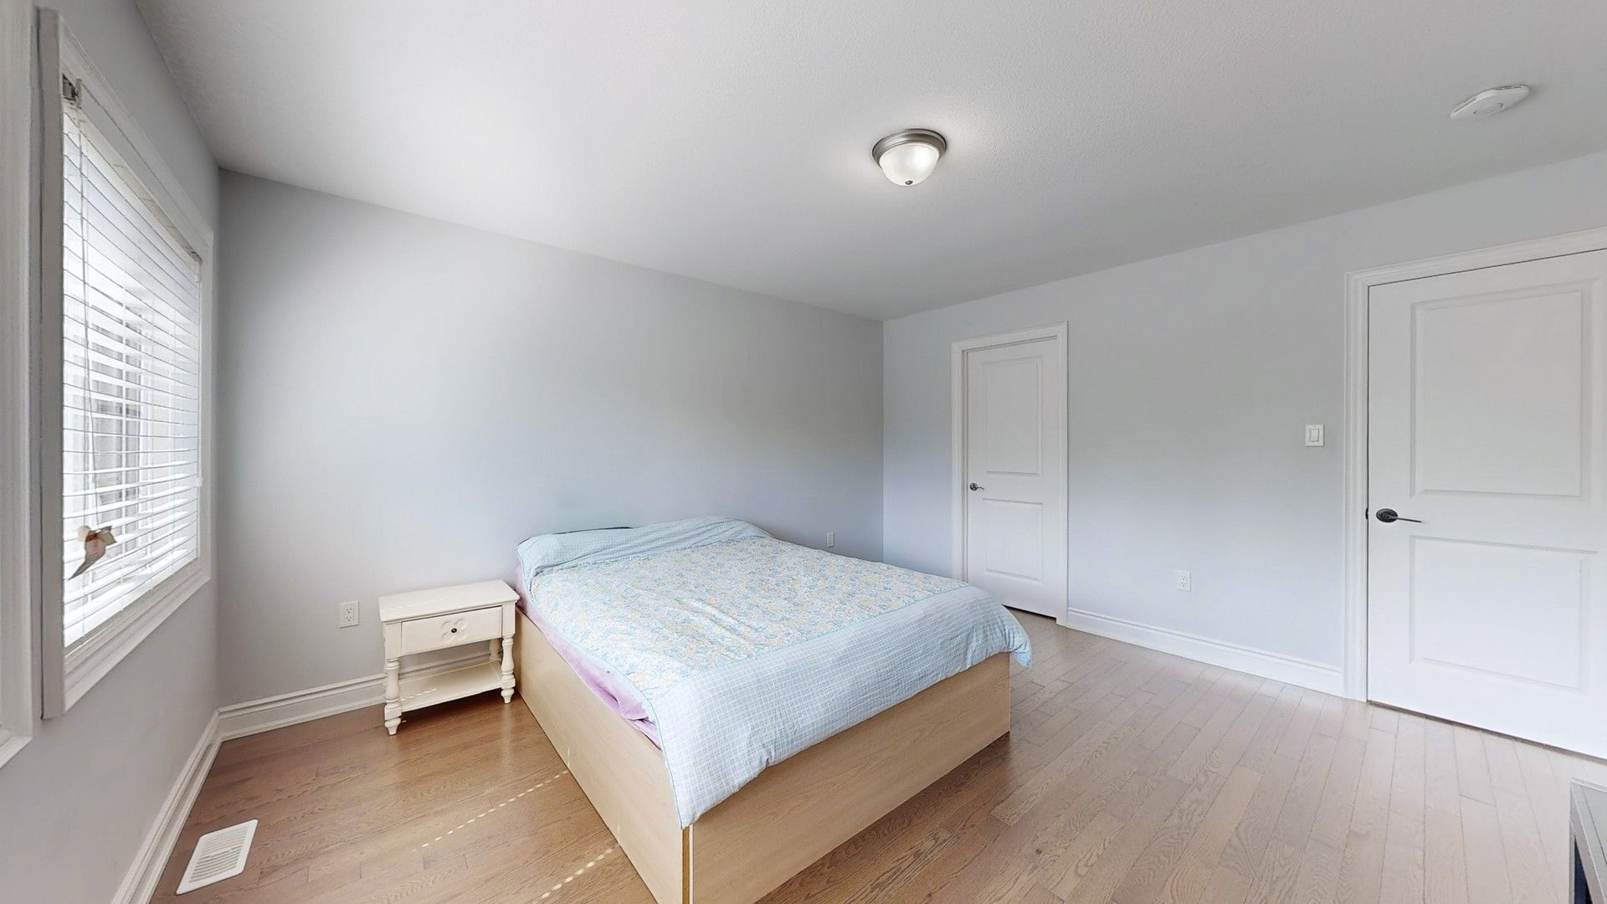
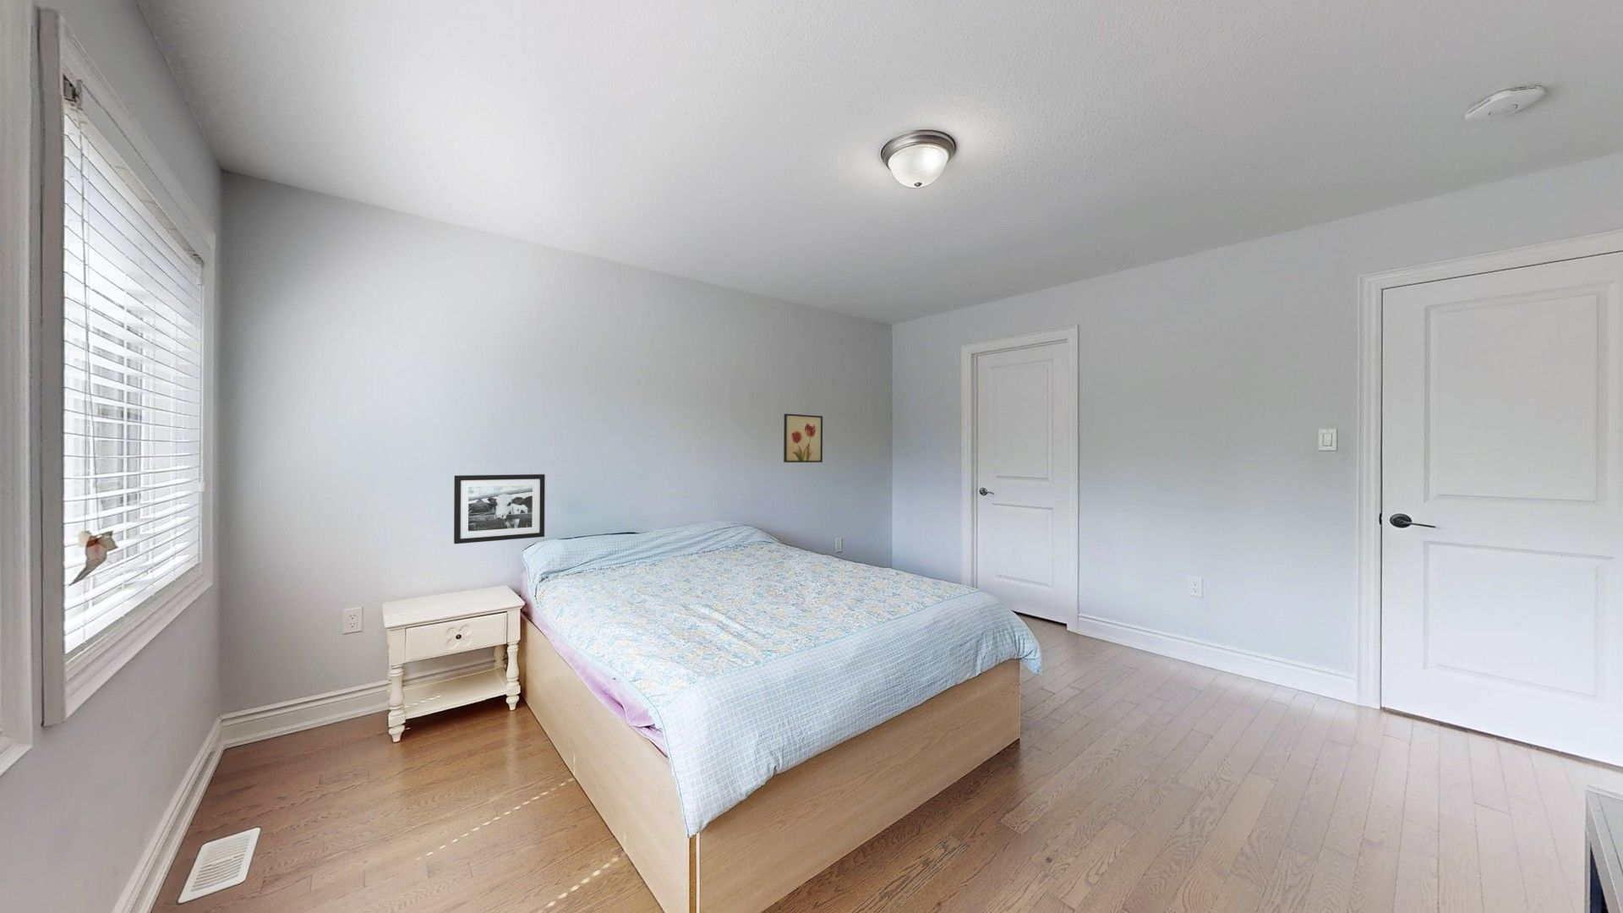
+ picture frame [453,474,546,544]
+ wall art [783,412,824,464]
